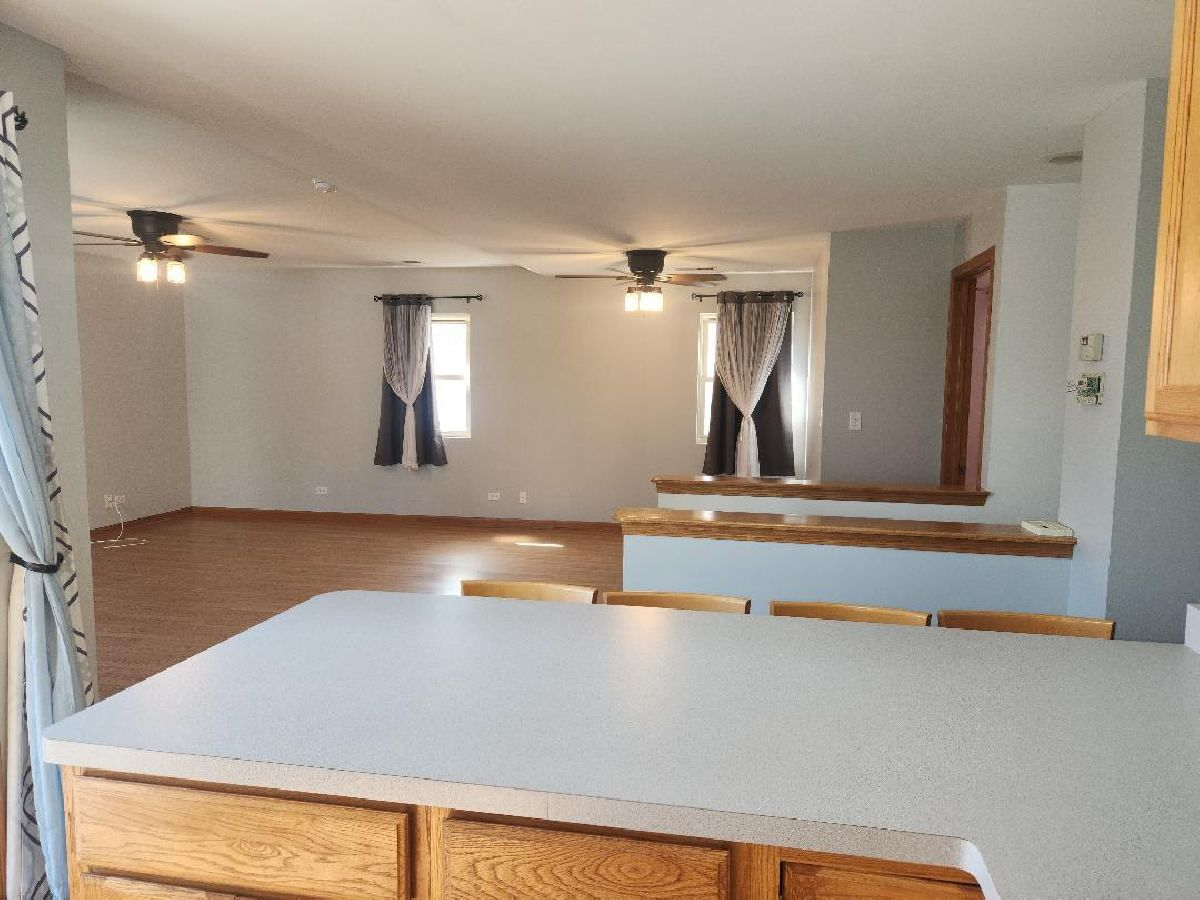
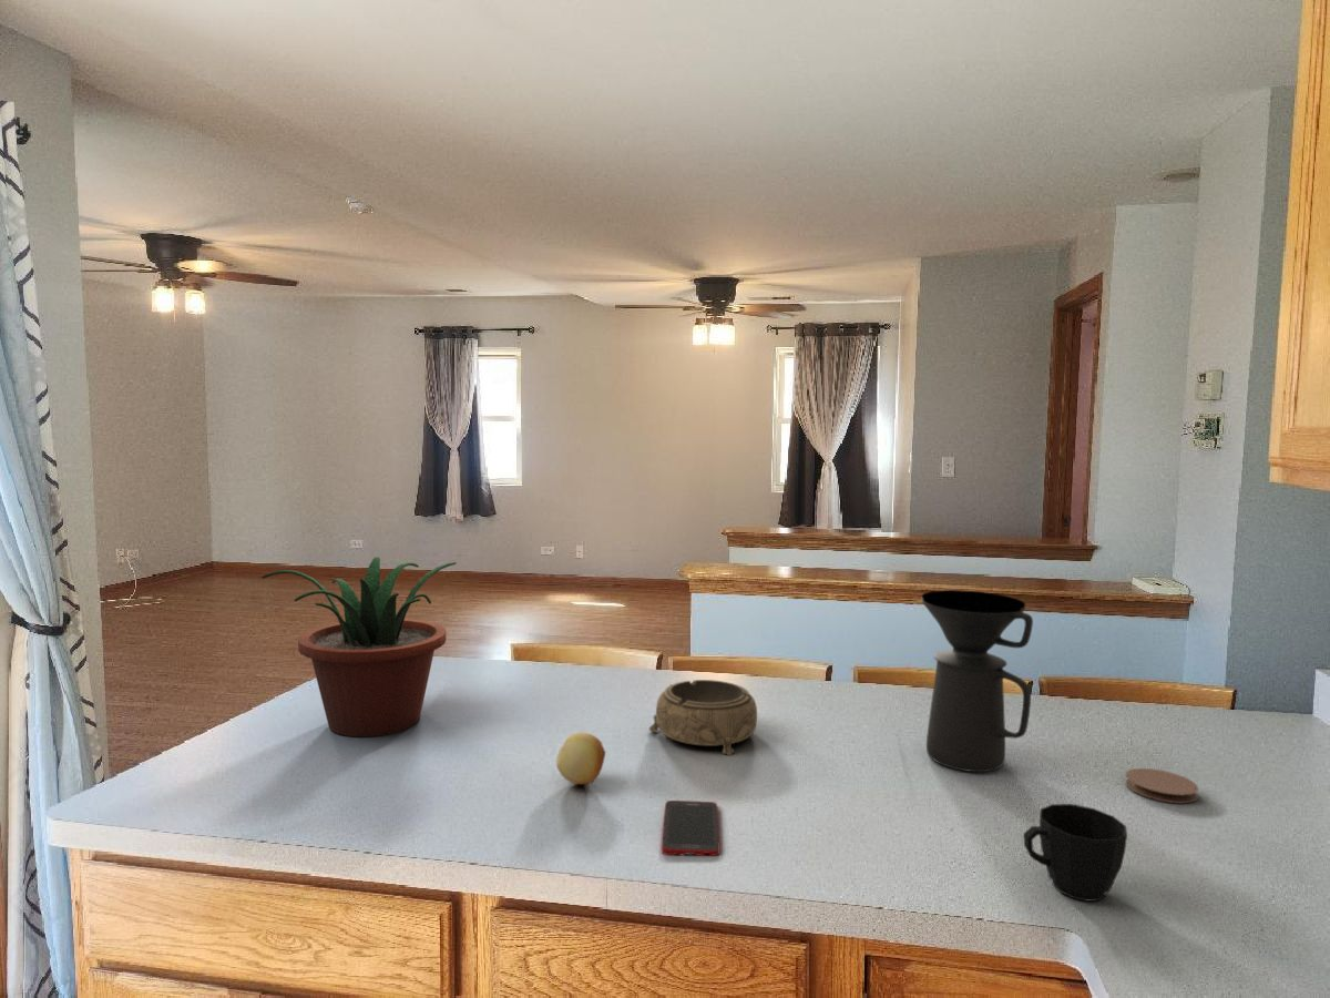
+ potted plant [260,556,458,739]
+ decorative bowl [648,679,758,756]
+ coffee maker [920,589,1034,773]
+ coaster [1124,767,1199,804]
+ cup [1023,803,1128,903]
+ cell phone [661,800,722,857]
+ fruit [555,732,607,786]
